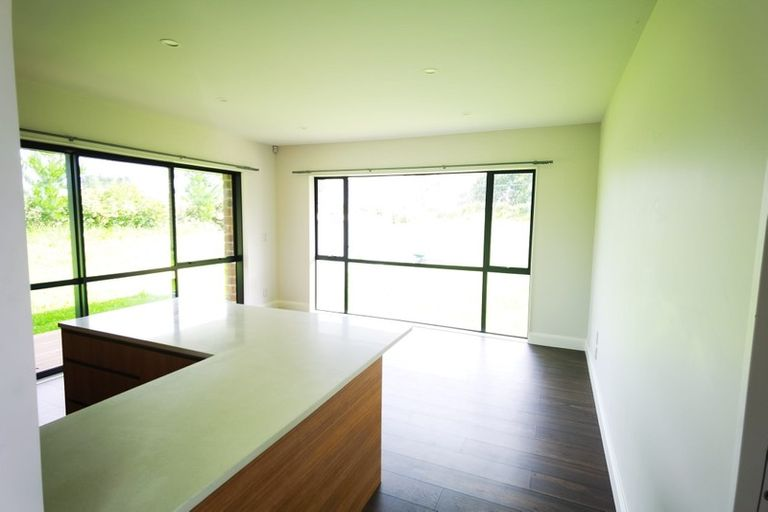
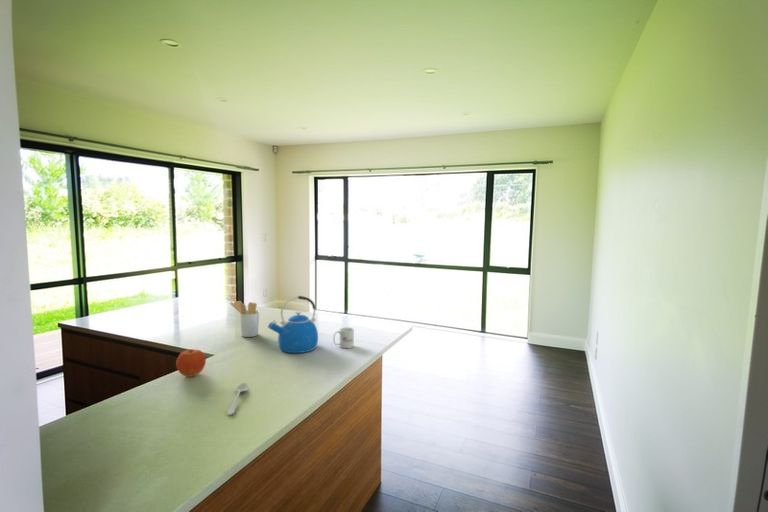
+ mug [332,326,355,349]
+ kettle [267,295,319,354]
+ utensil holder [229,300,260,338]
+ fruit [175,348,207,378]
+ spoon [226,382,249,416]
